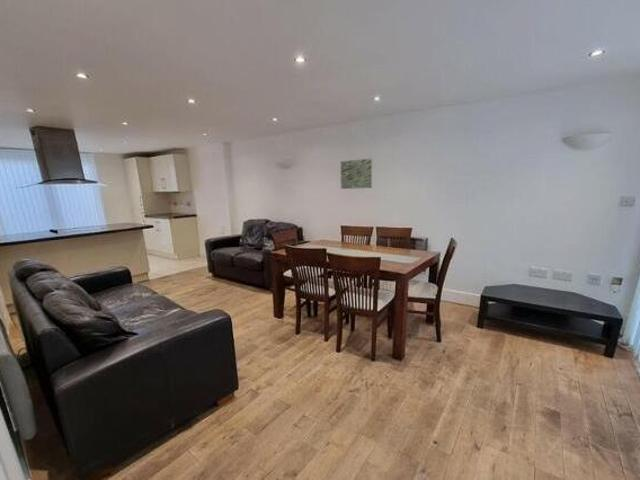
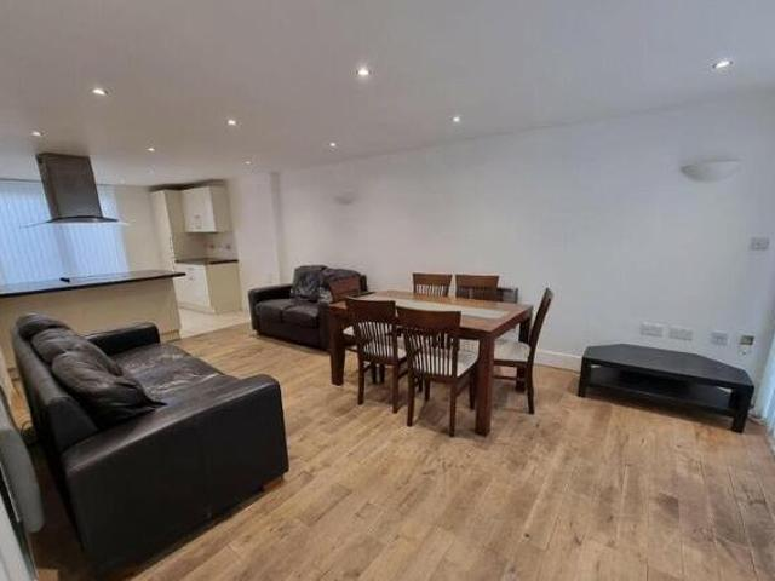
- wall art [340,158,373,190]
